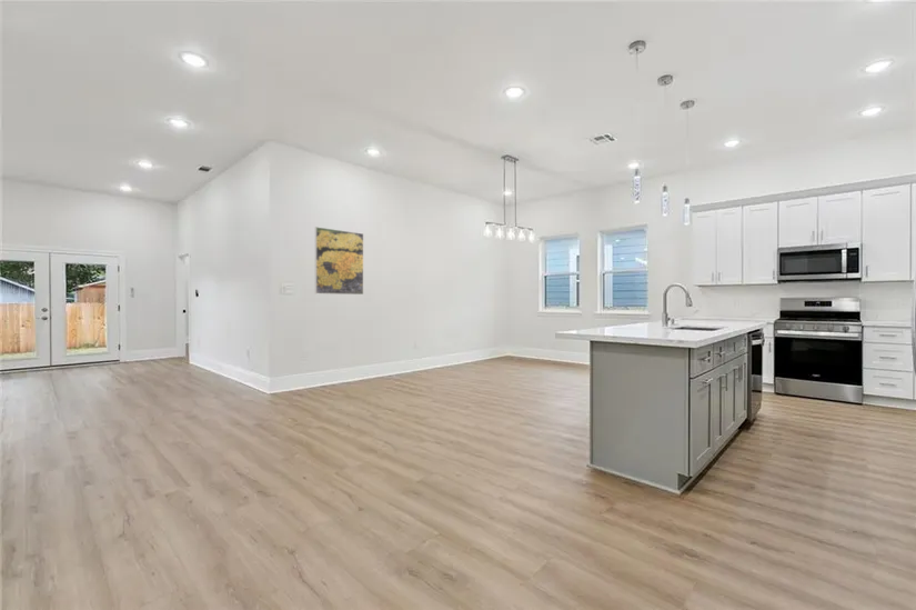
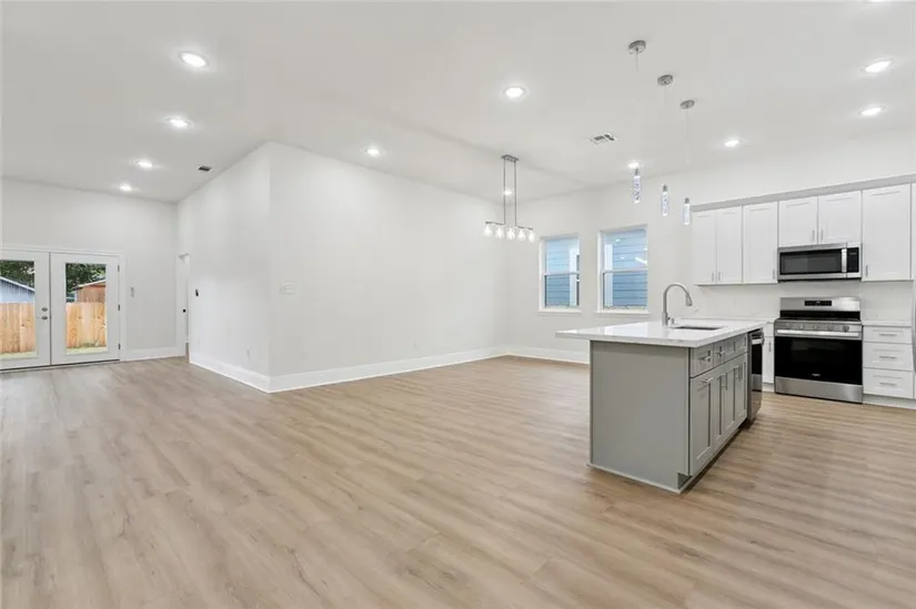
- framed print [314,226,364,296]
